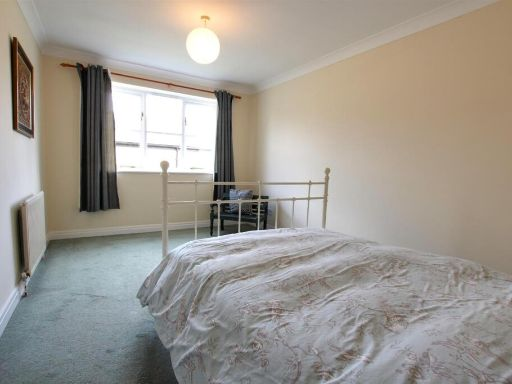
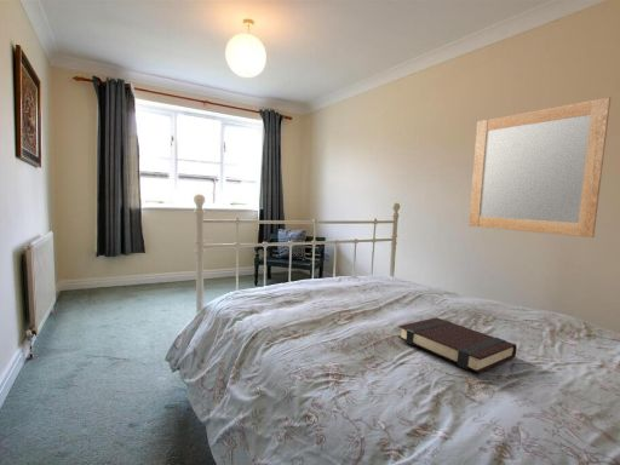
+ home mirror [467,96,612,239]
+ book [397,316,518,374]
